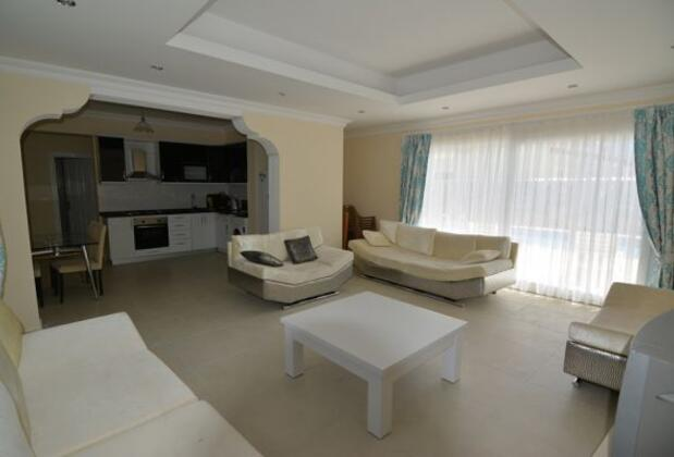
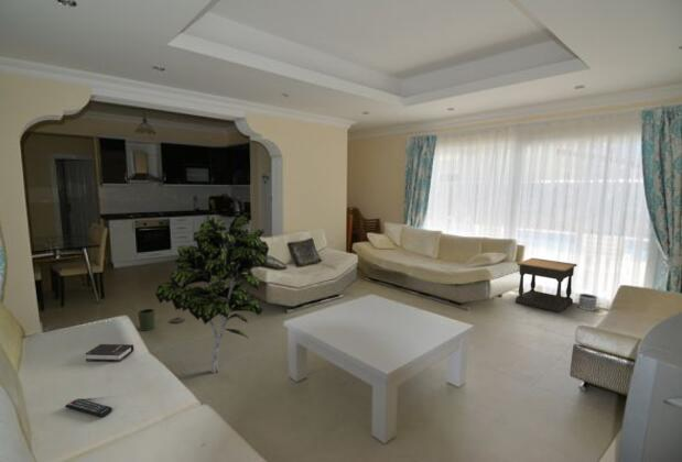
+ indoor plant [154,213,270,374]
+ side table [515,257,578,314]
+ remote control [64,398,113,418]
+ planter [577,293,598,312]
+ hardback book [85,343,134,363]
+ trash can [137,308,185,332]
